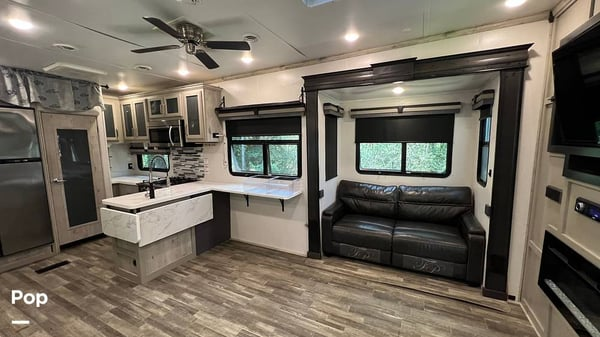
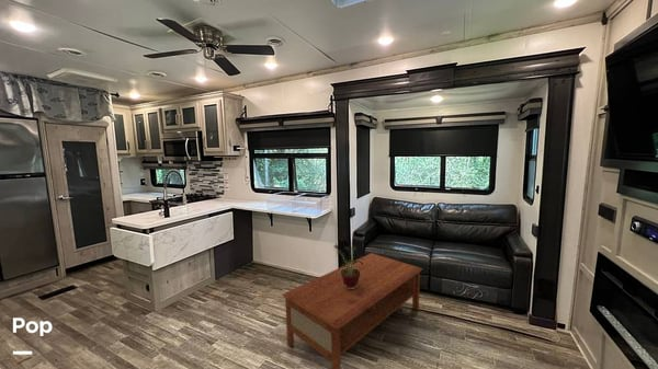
+ coffee table [281,252,424,369]
+ potted plant [336,245,363,289]
